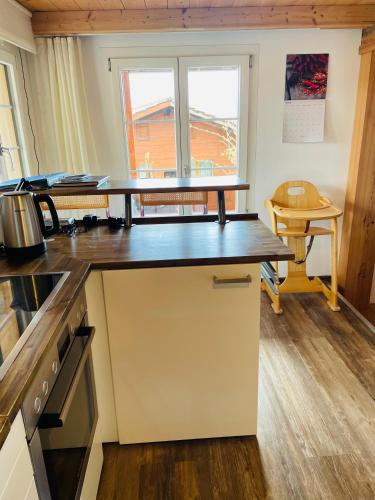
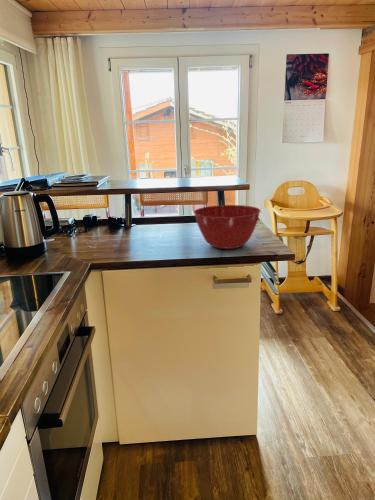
+ mixing bowl [193,204,262,250]
